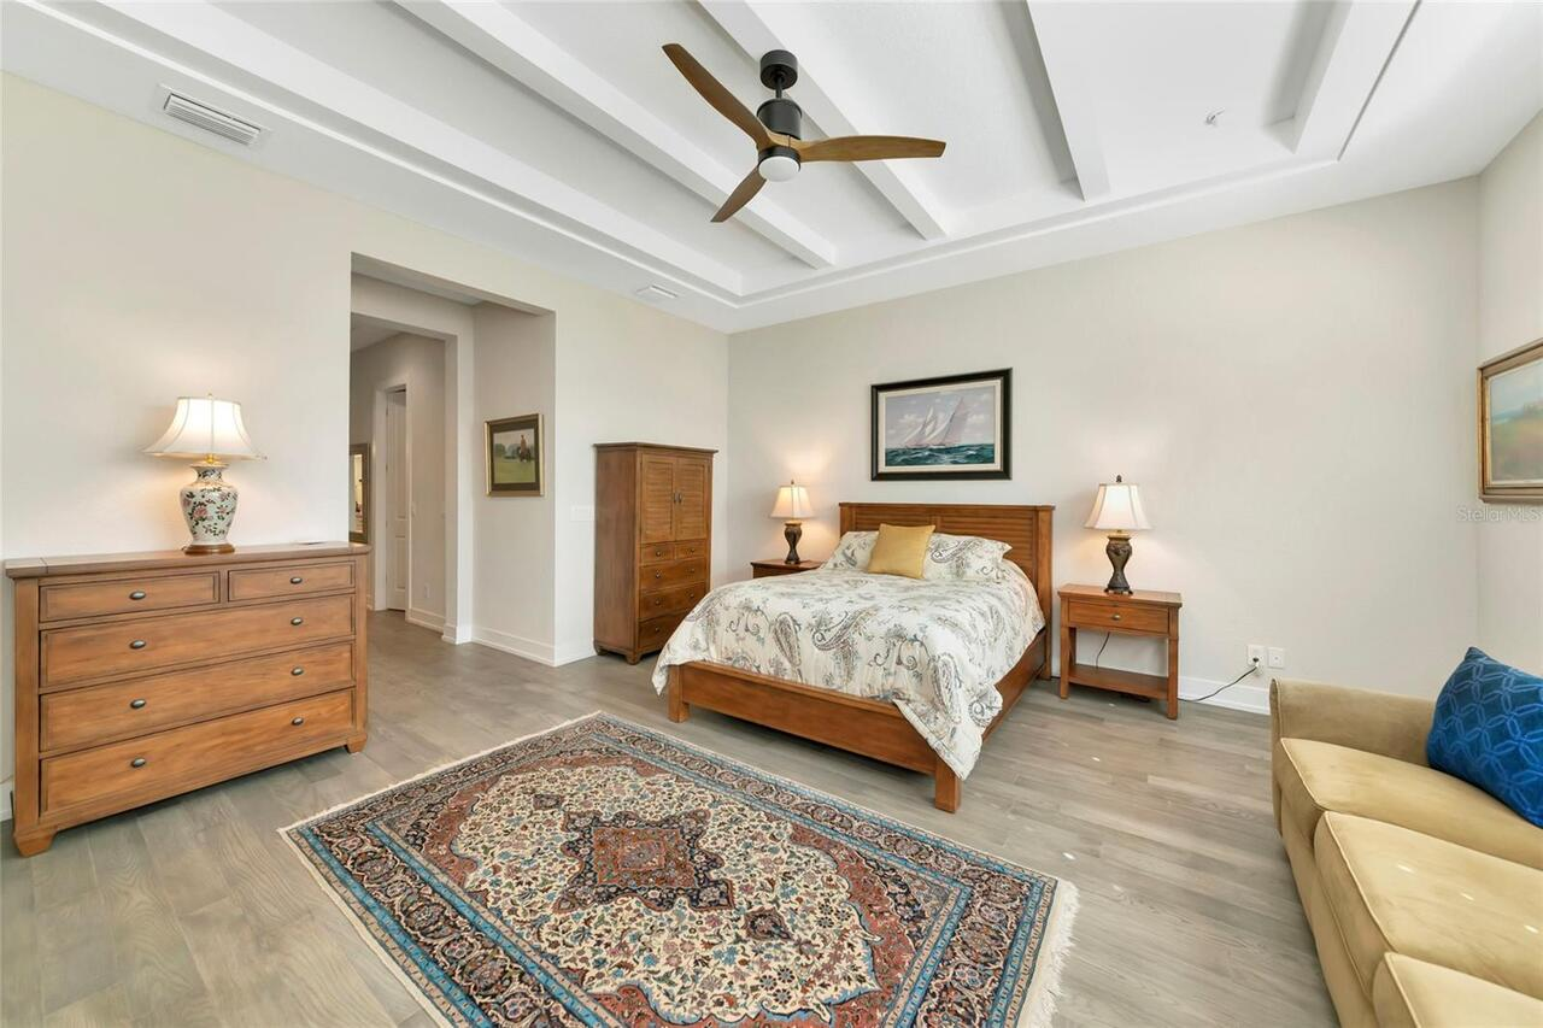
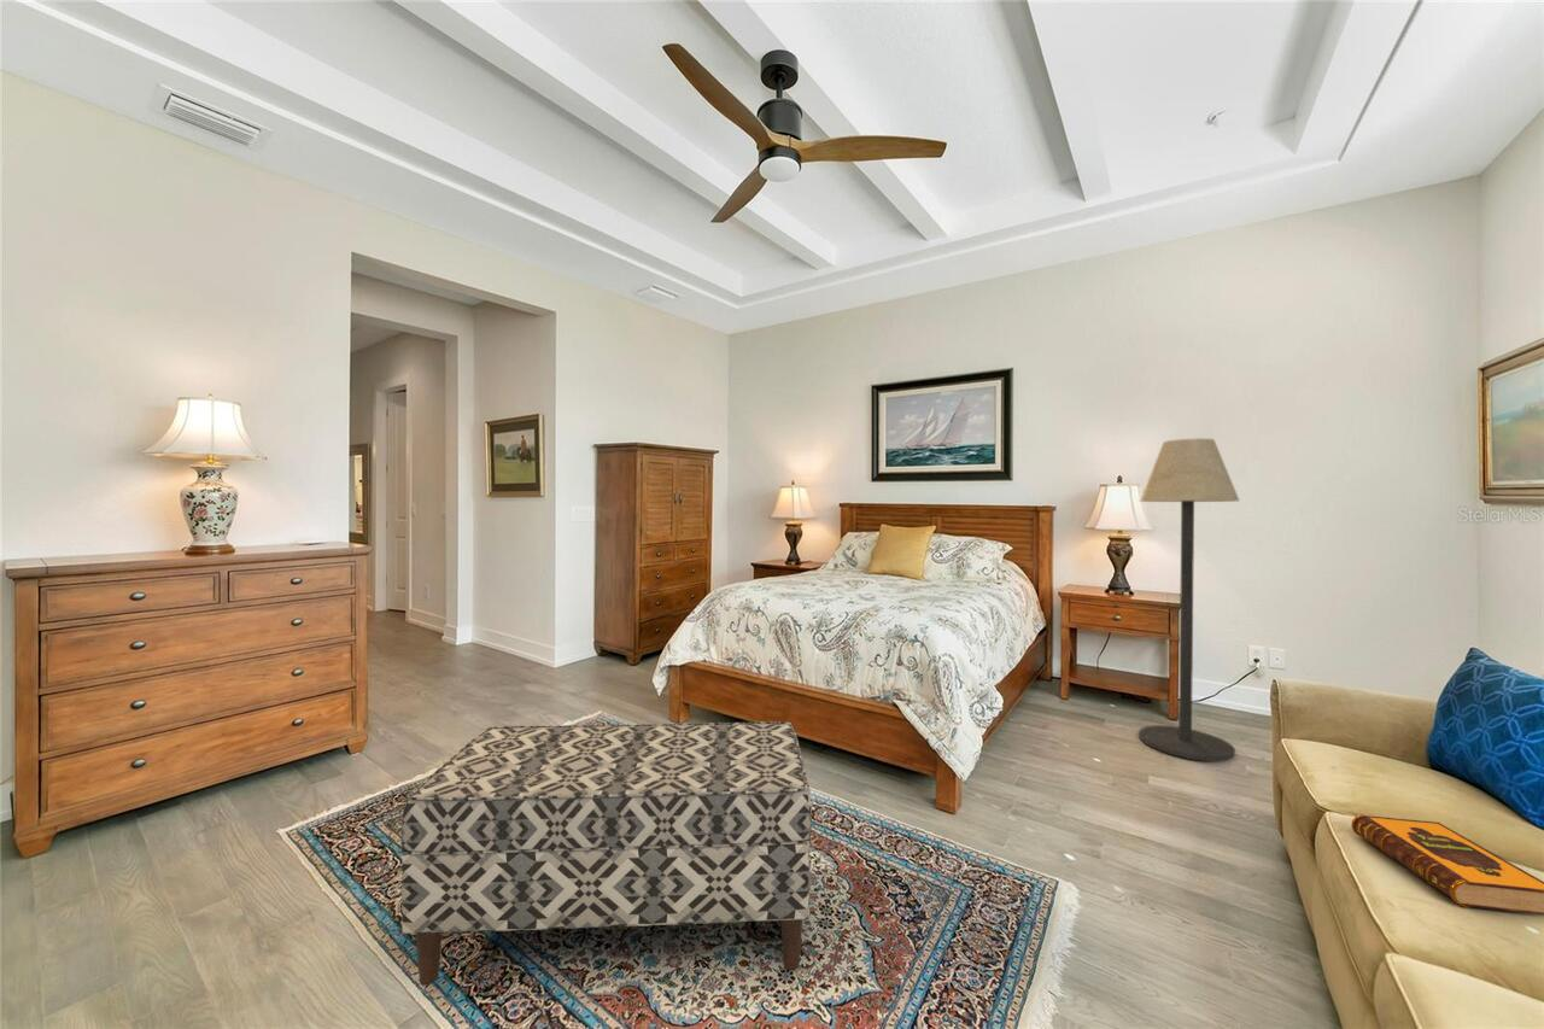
+ floor lamp [1137,438,1240,762]
+ bench [399,721,813,987]
+ hardback book [1350,813,1544,917]
